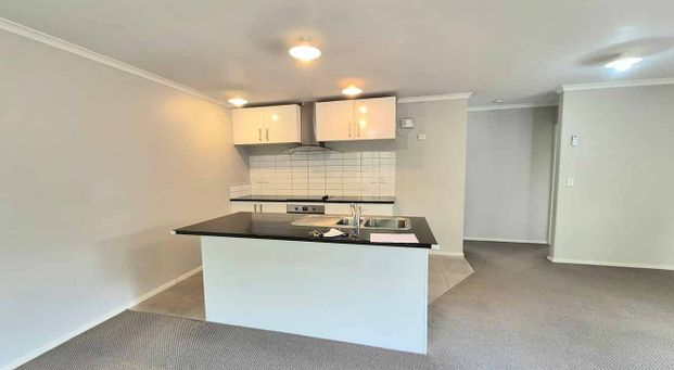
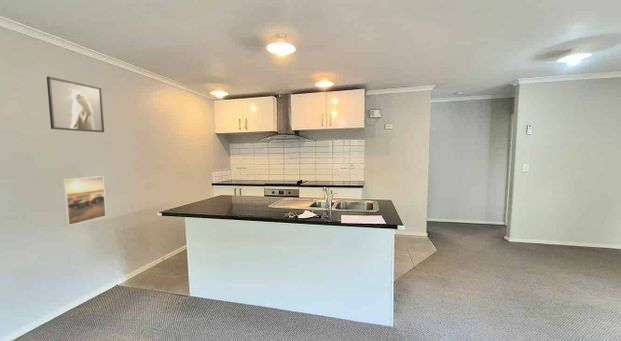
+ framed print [61,175,107,227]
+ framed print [46,75,105,133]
